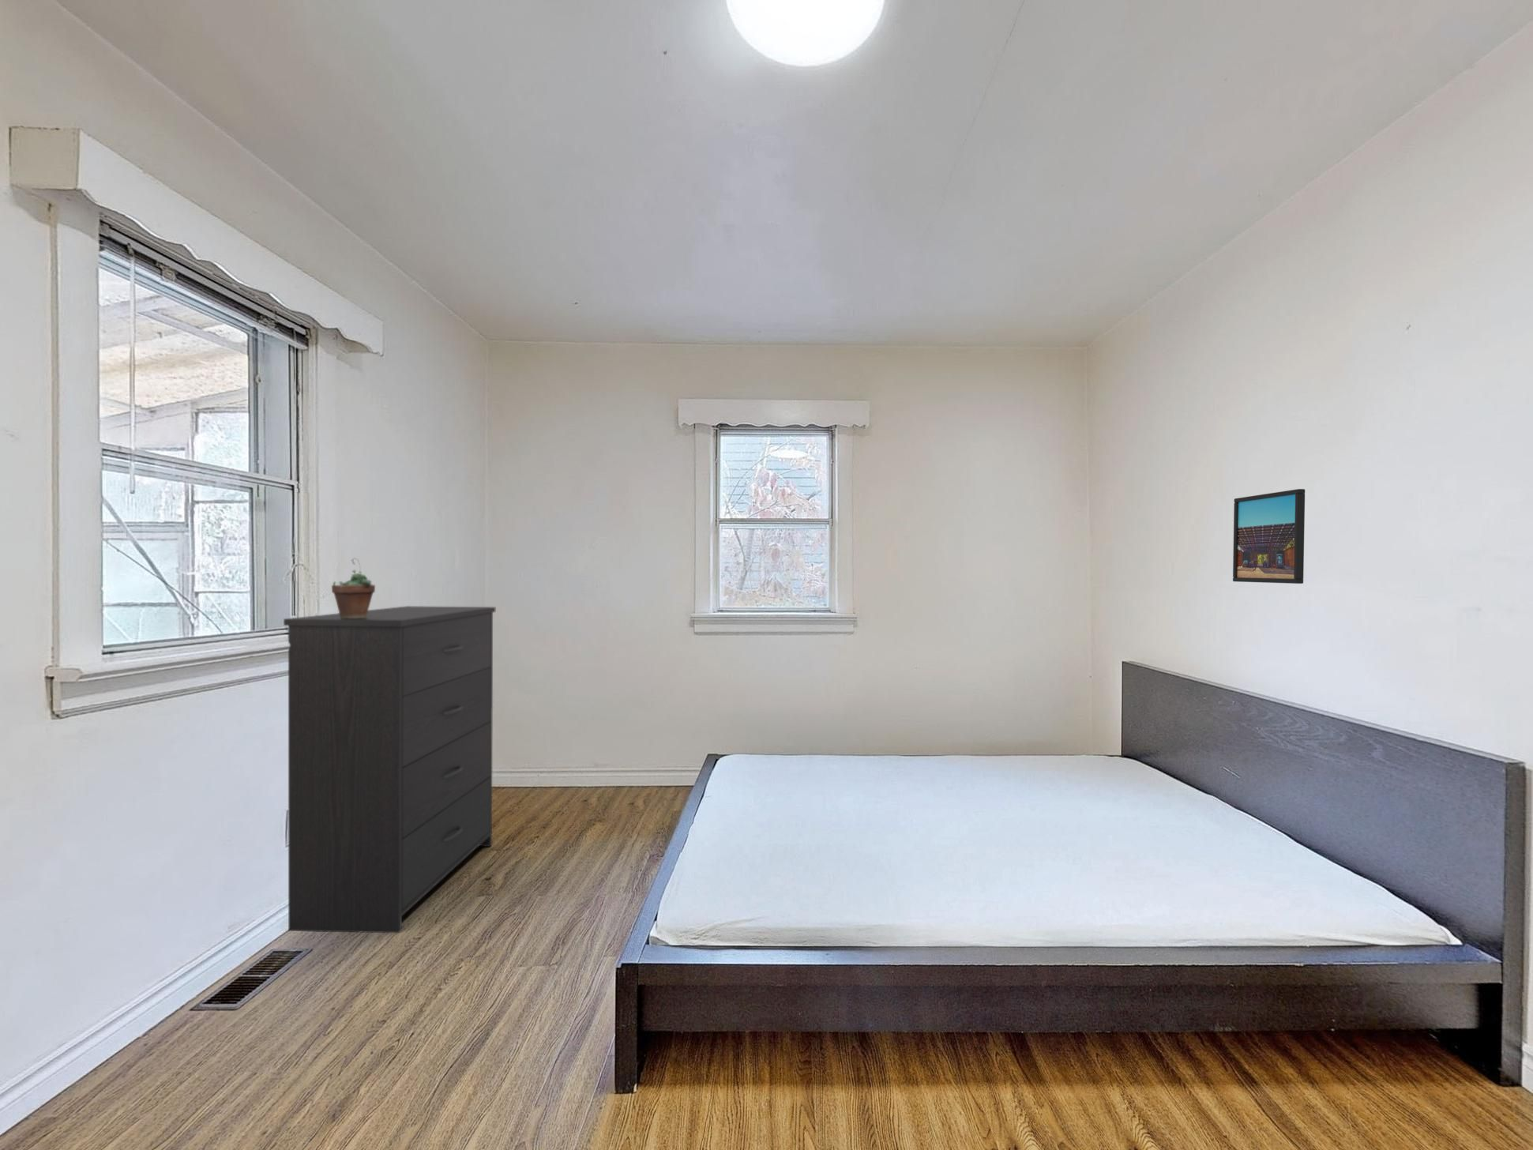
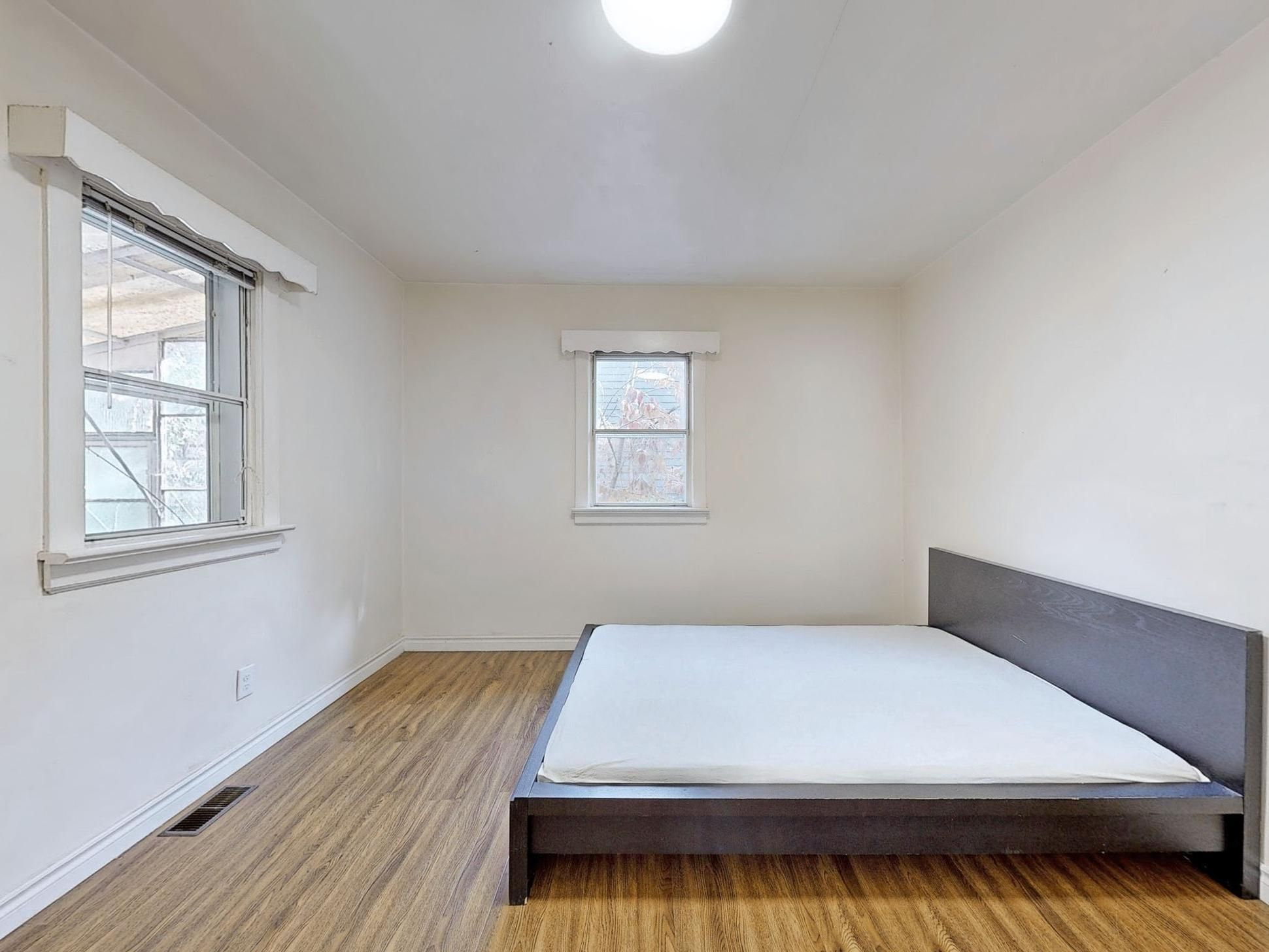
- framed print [1232,488,1306,585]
- succulent plant [331,557,376,618]
- dresser [283,605,497,934]
